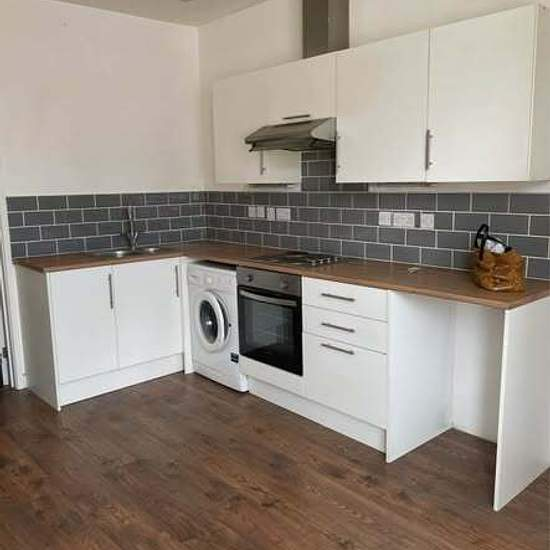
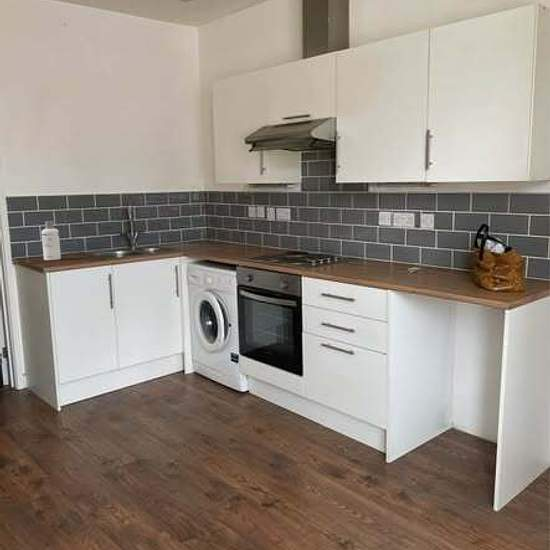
+ screw cap bottle [41,220,62,261]
